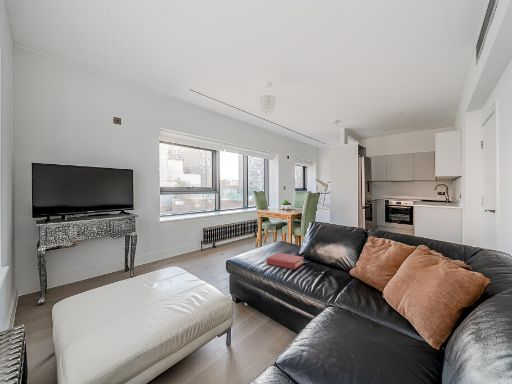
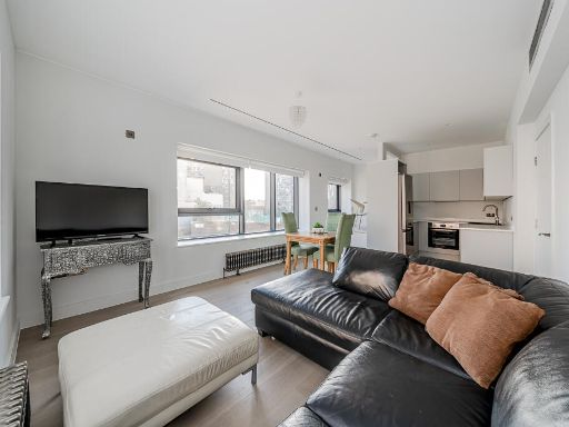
- hardback book [266,252,305,270]
